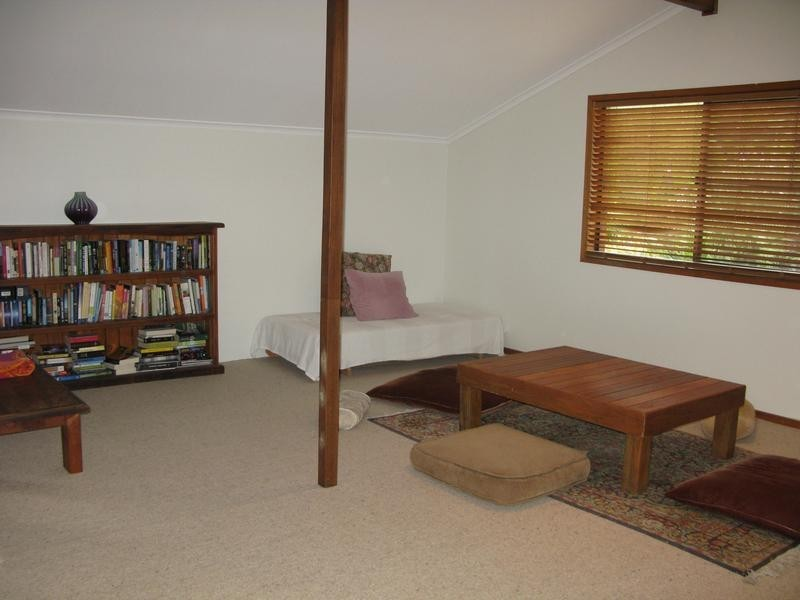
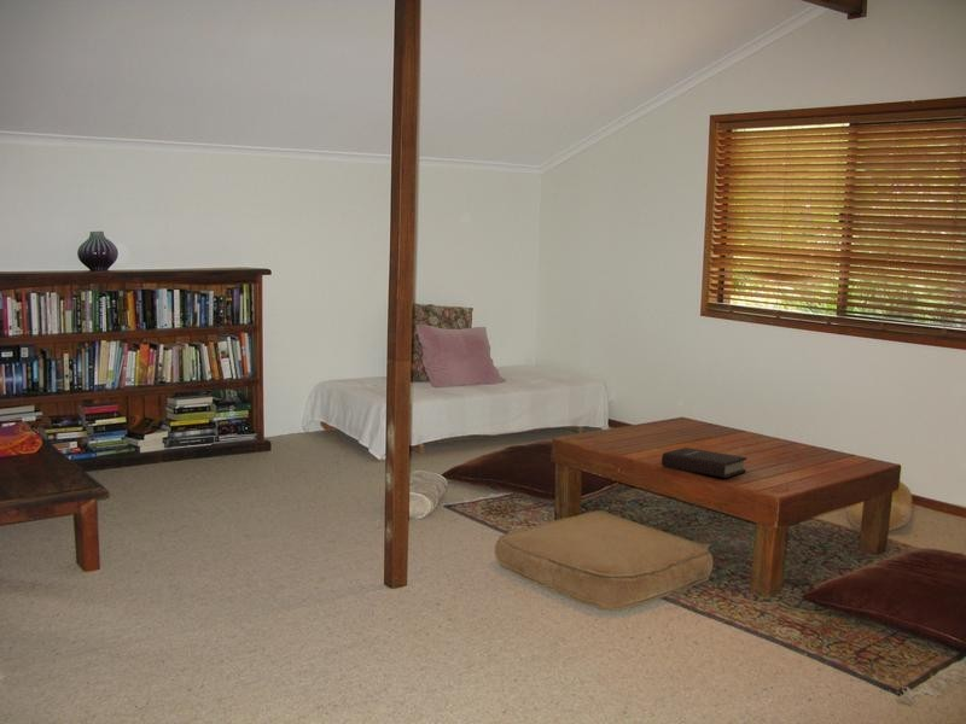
+ book [661,446,747,479]
